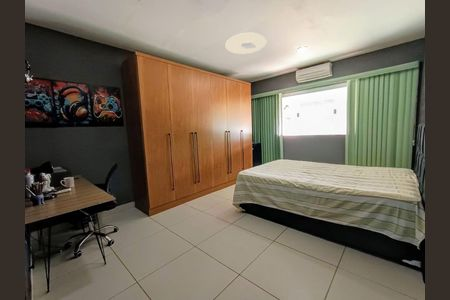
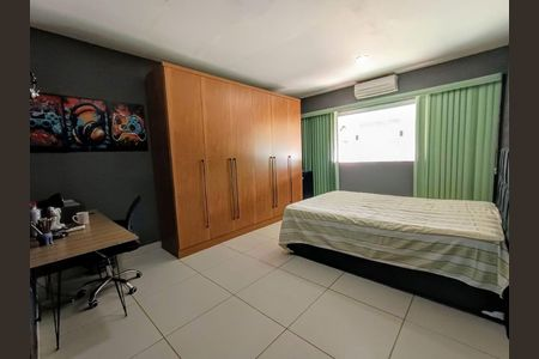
- ceiling light [224,32,267,55]
